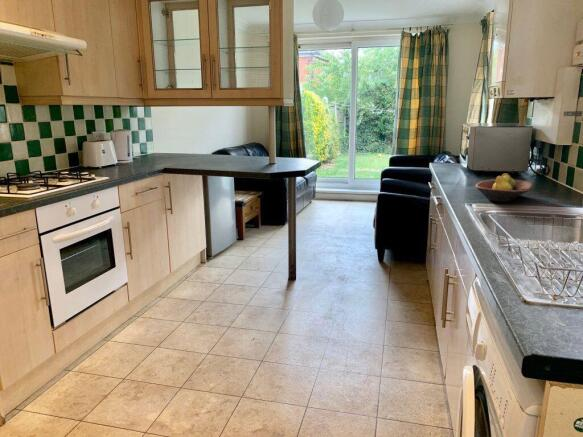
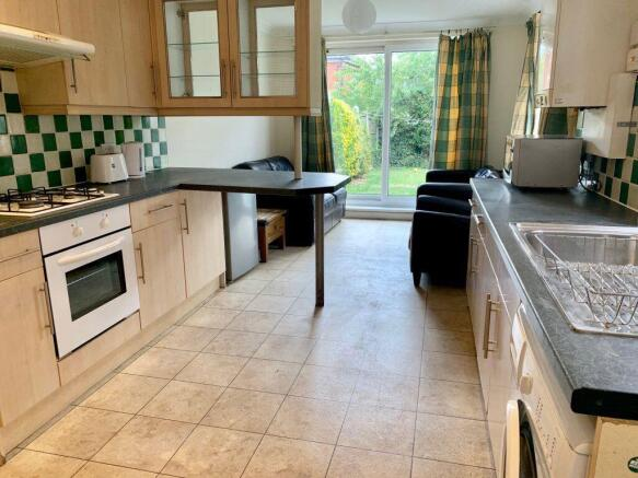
- fruit bowl [474,172,533,203]
